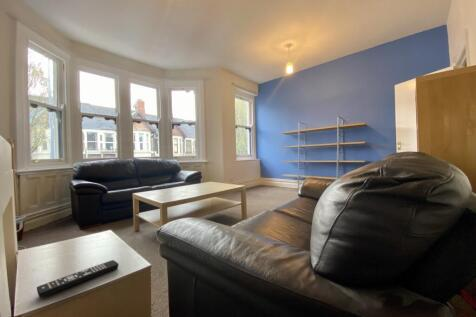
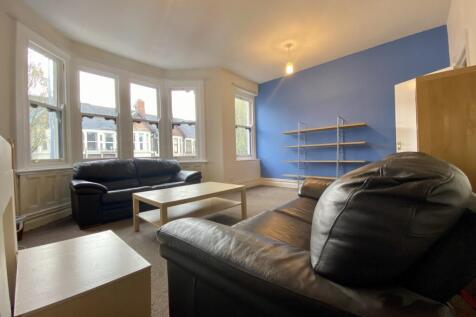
- remote control [36,259,120,299]
